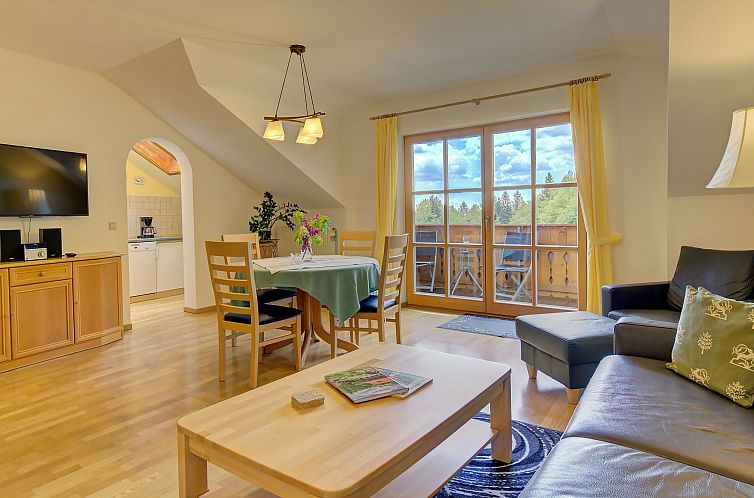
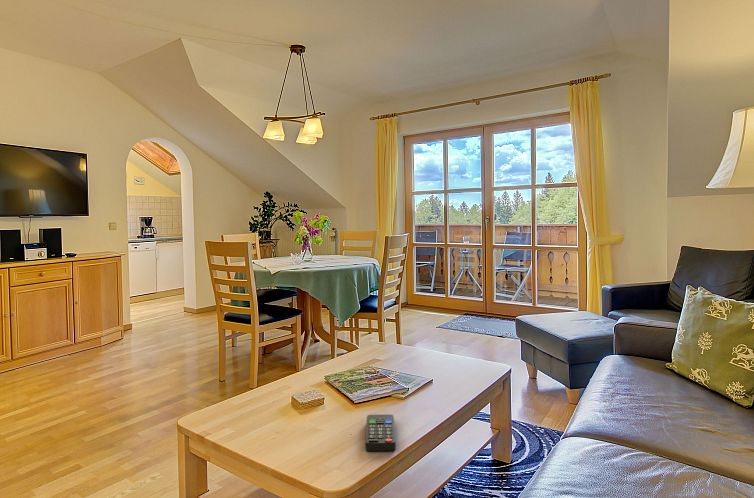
+ remote control [364,414,397,452]
